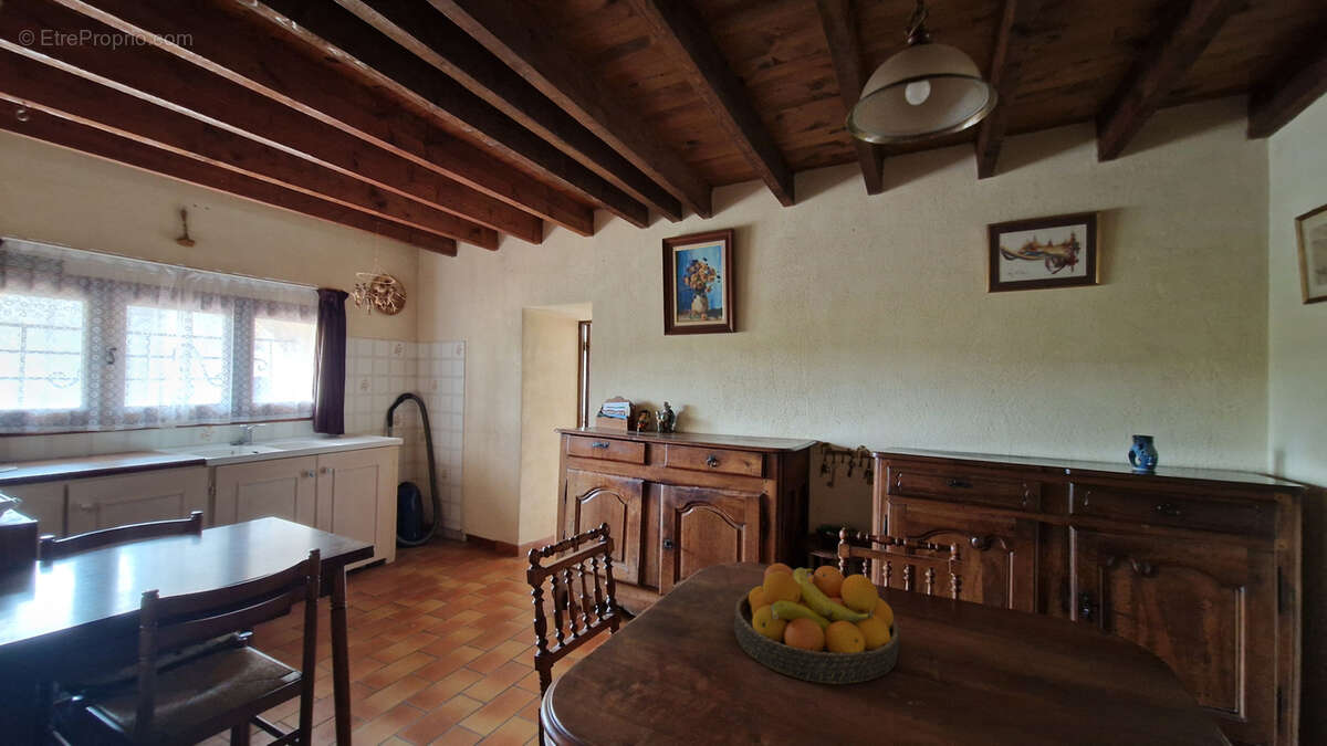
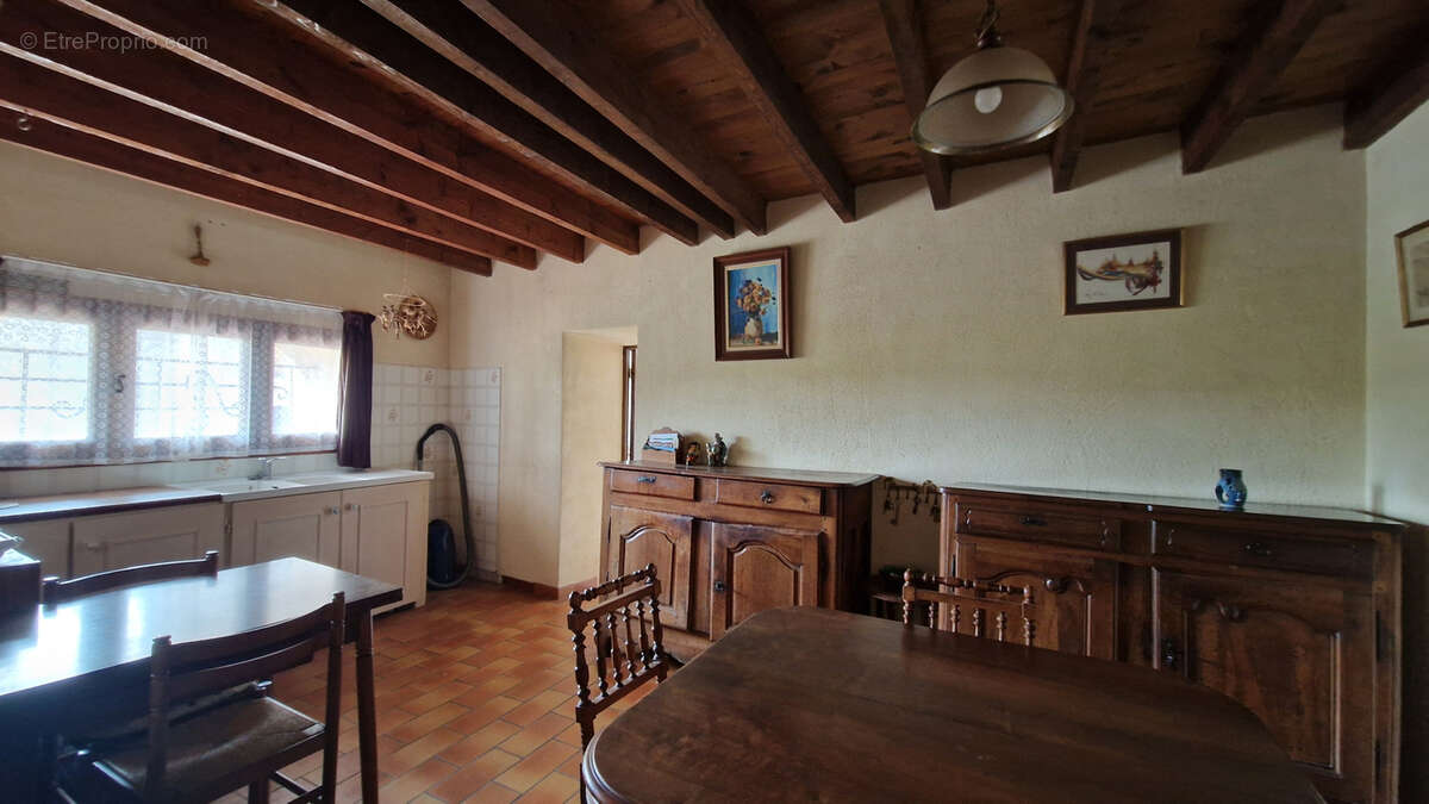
- fruit bowl [733,563,900,685]
